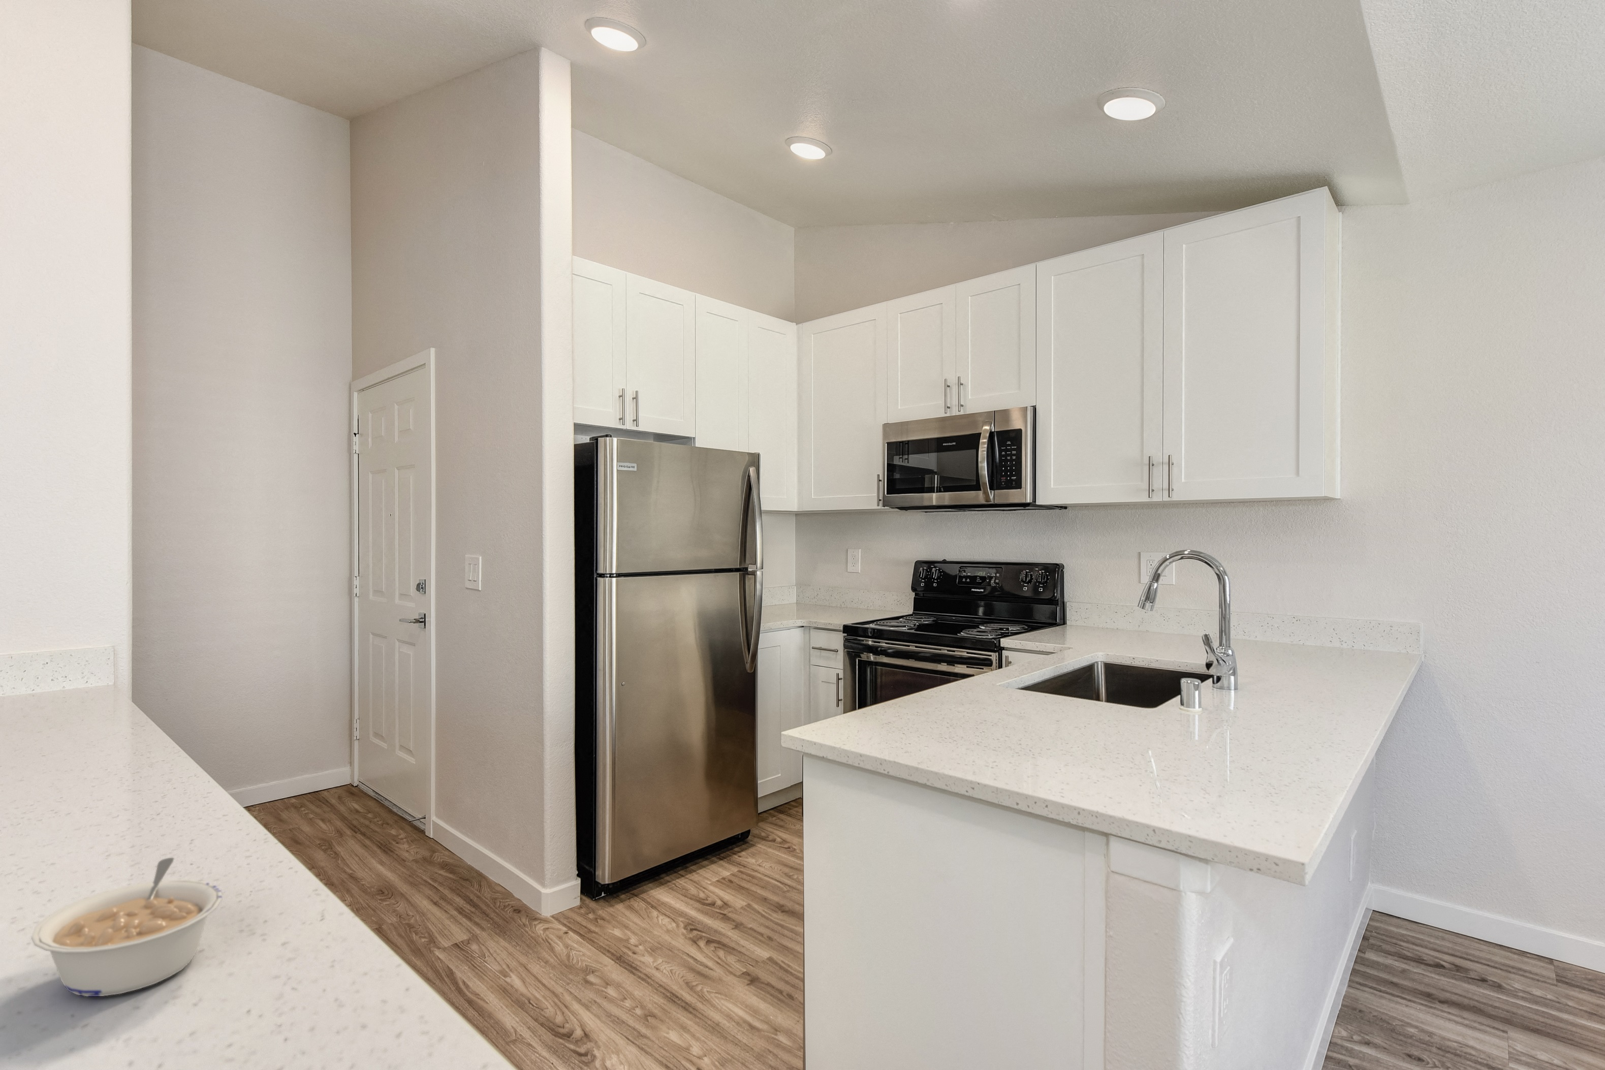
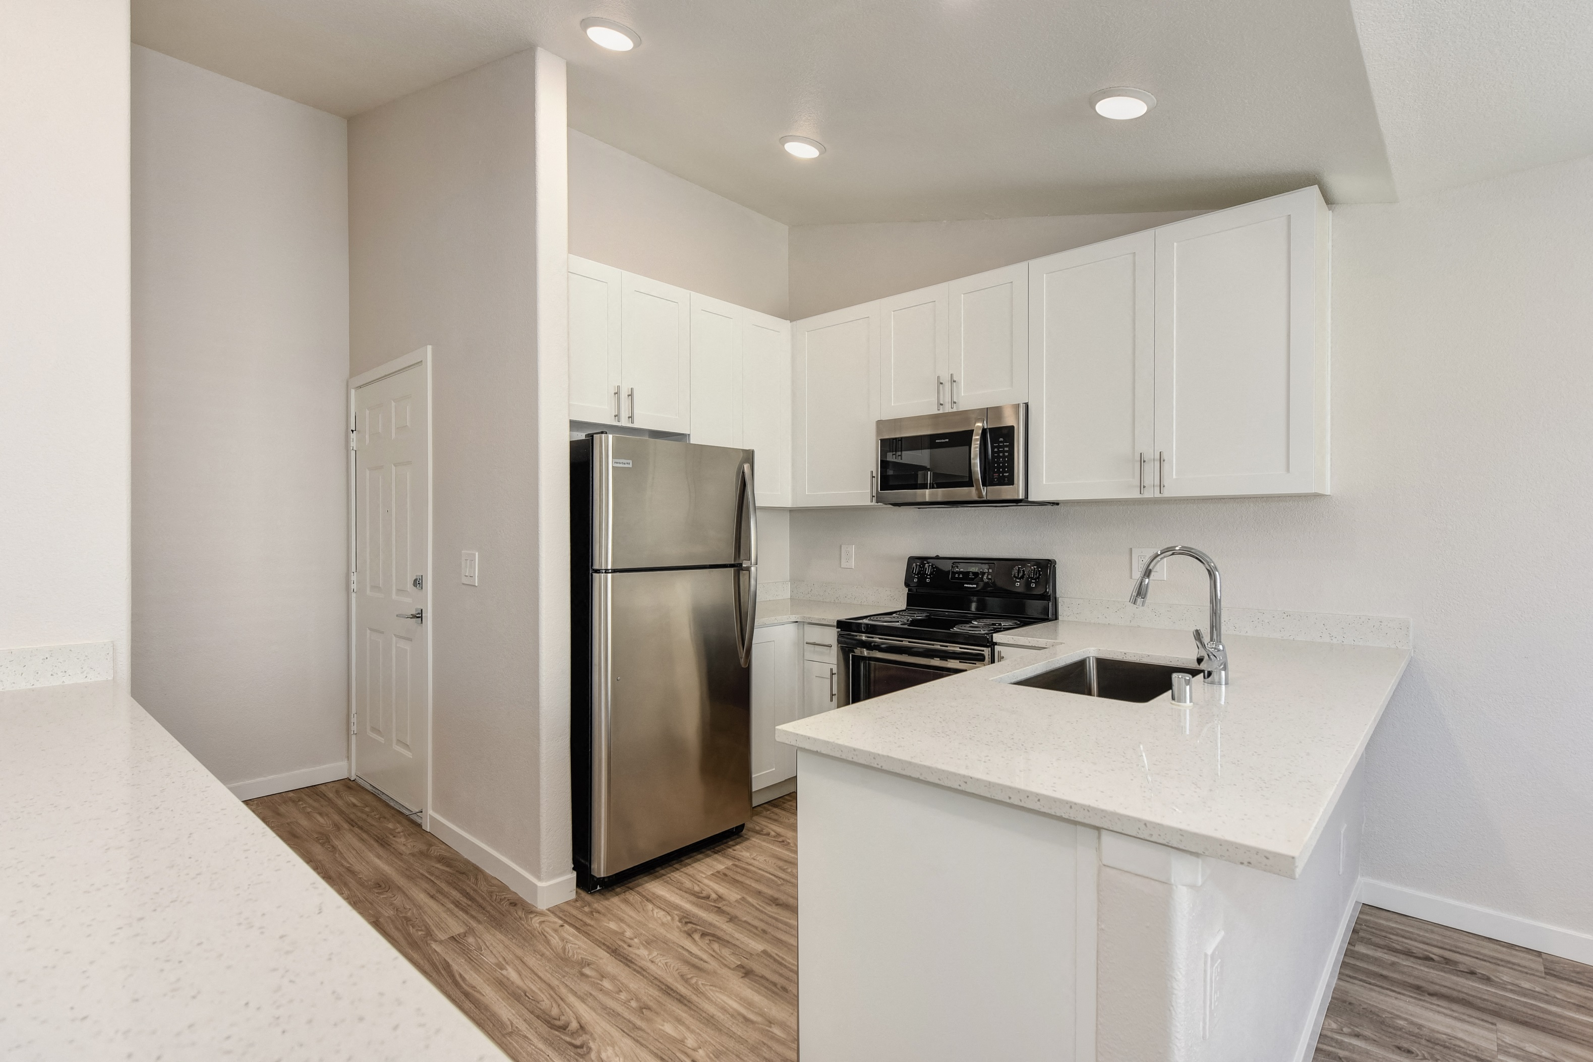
- legume [31,857,222,997]
